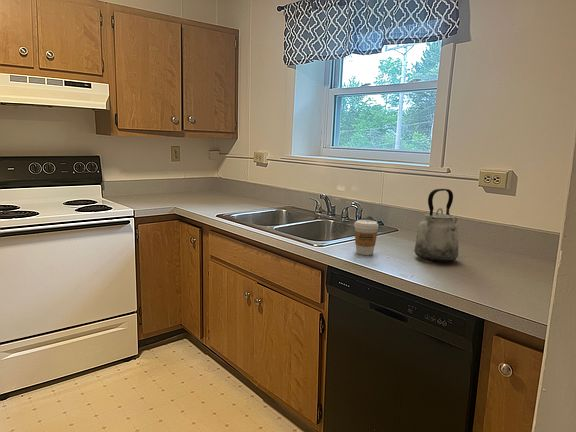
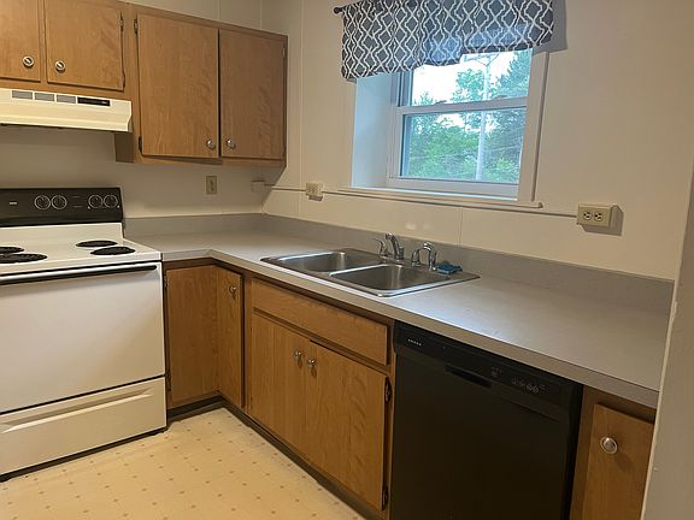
- coffee cup [353,219,379,256]
- kettle [413,188,459,263]
